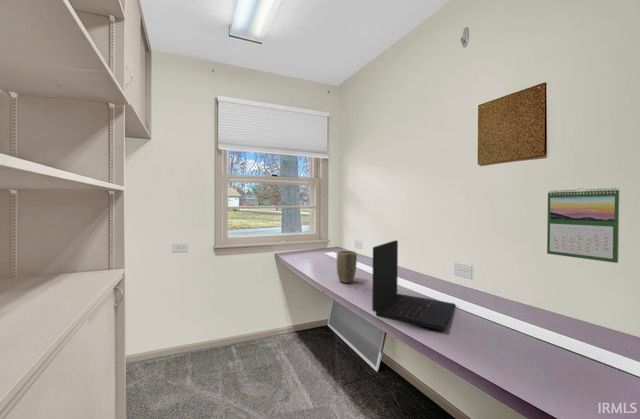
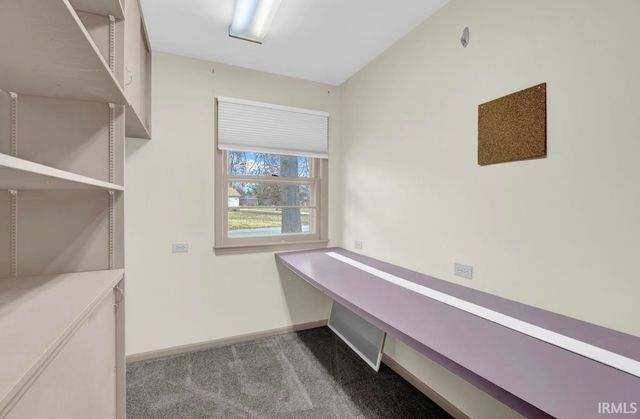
- laptop [371,239,456,331]
- plant pot [336,250,358,284]
- calendar [546,187,620,264]
